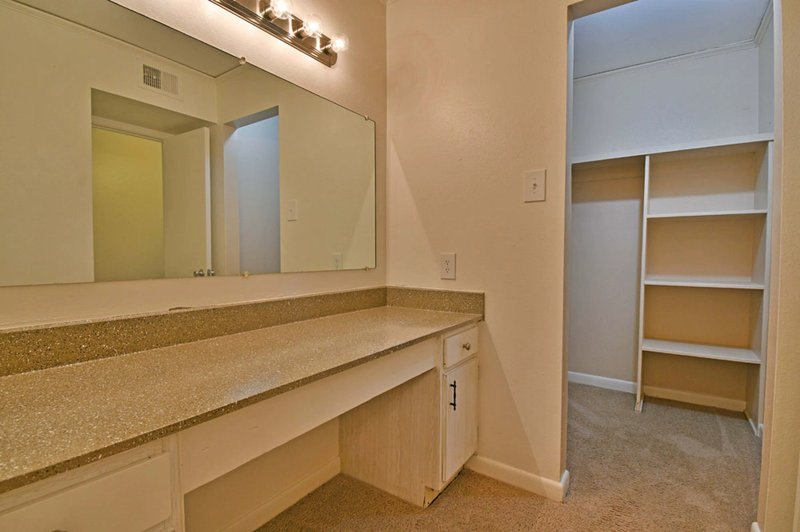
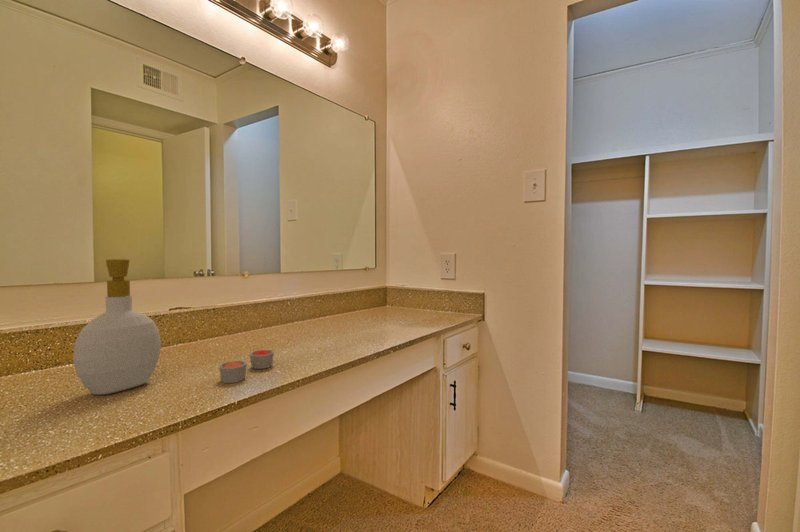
+ candle [218,349,275,384]
+ soap bottle [72,258,162,396]
